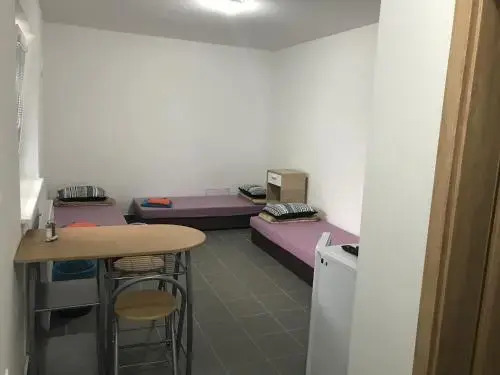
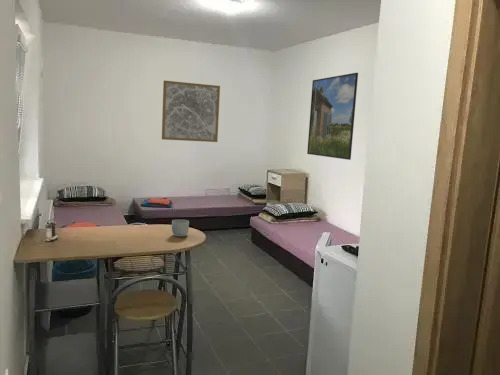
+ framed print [306,72,359,161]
+ mug [171,219,190,237]
+ wall art [161,80,221,143]
